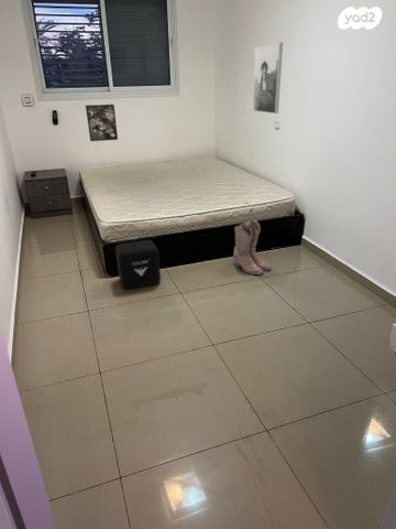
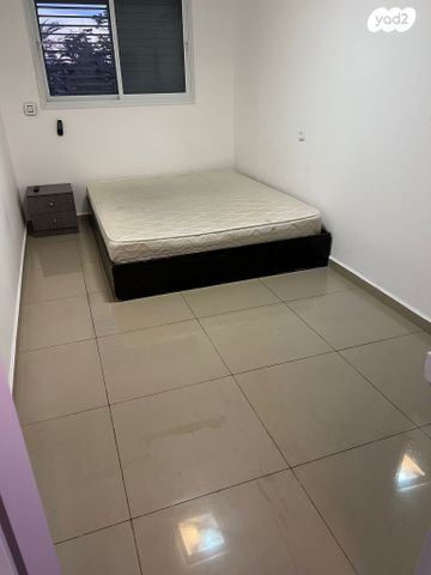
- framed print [85,104,119,142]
- boots [232,219,272,276]
- air purifier [114,239,162,290]
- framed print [252,42,284,115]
